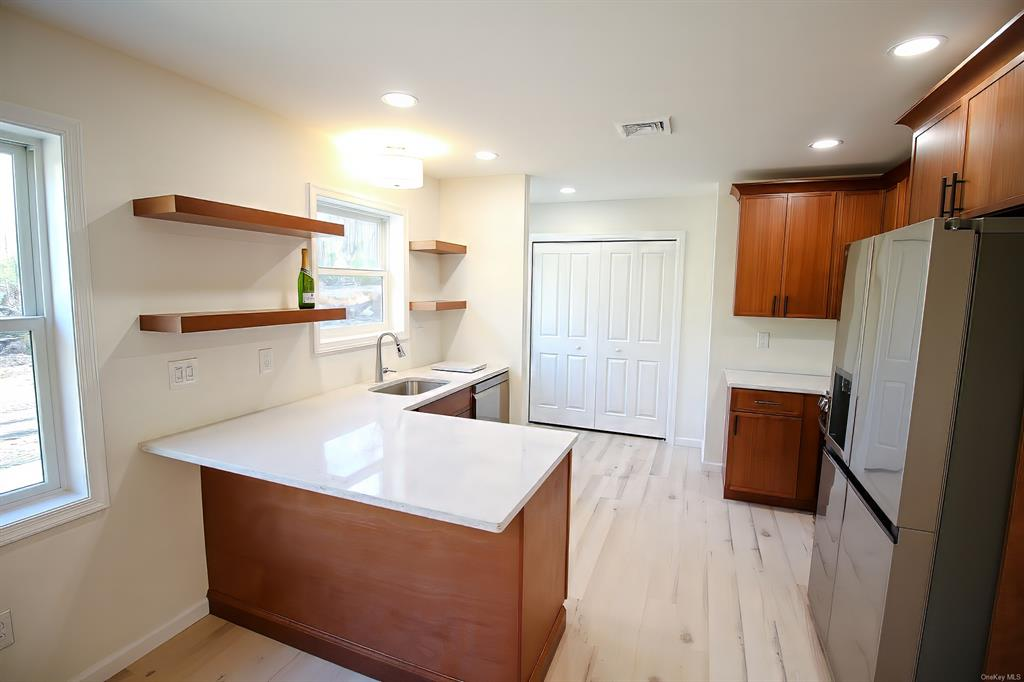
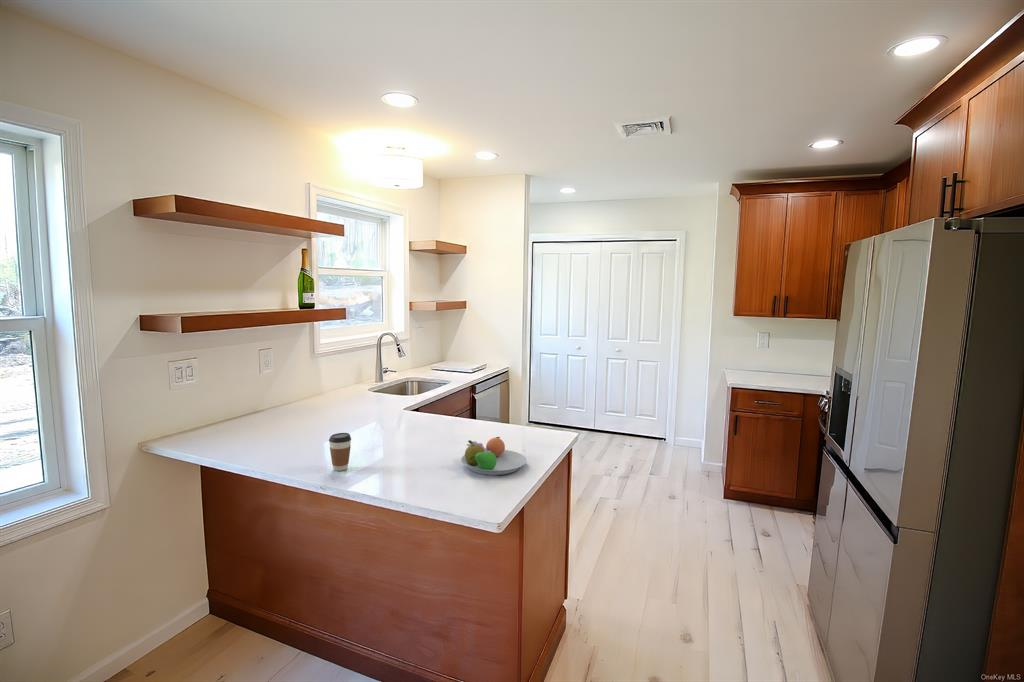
+ coffee cup [328,432,352,472]
+ fruit bowl [460,436,527,476]
